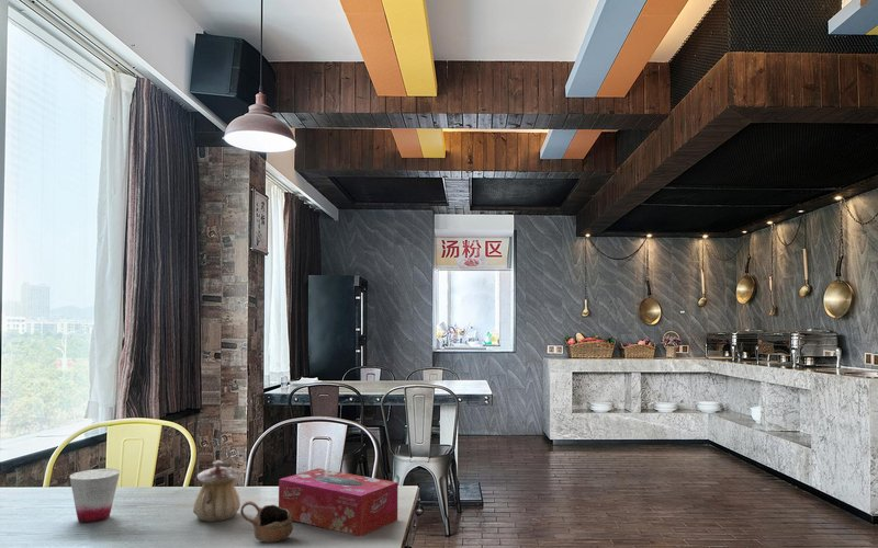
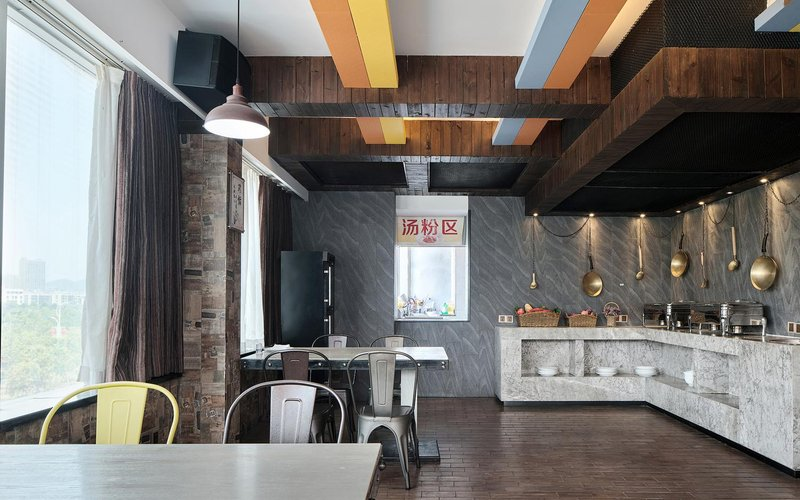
- cup [239,500,294,544]
- teapot [192,459,241,523]
- cup [69,467,121,523]
- tissue box [278,467,398,537]
